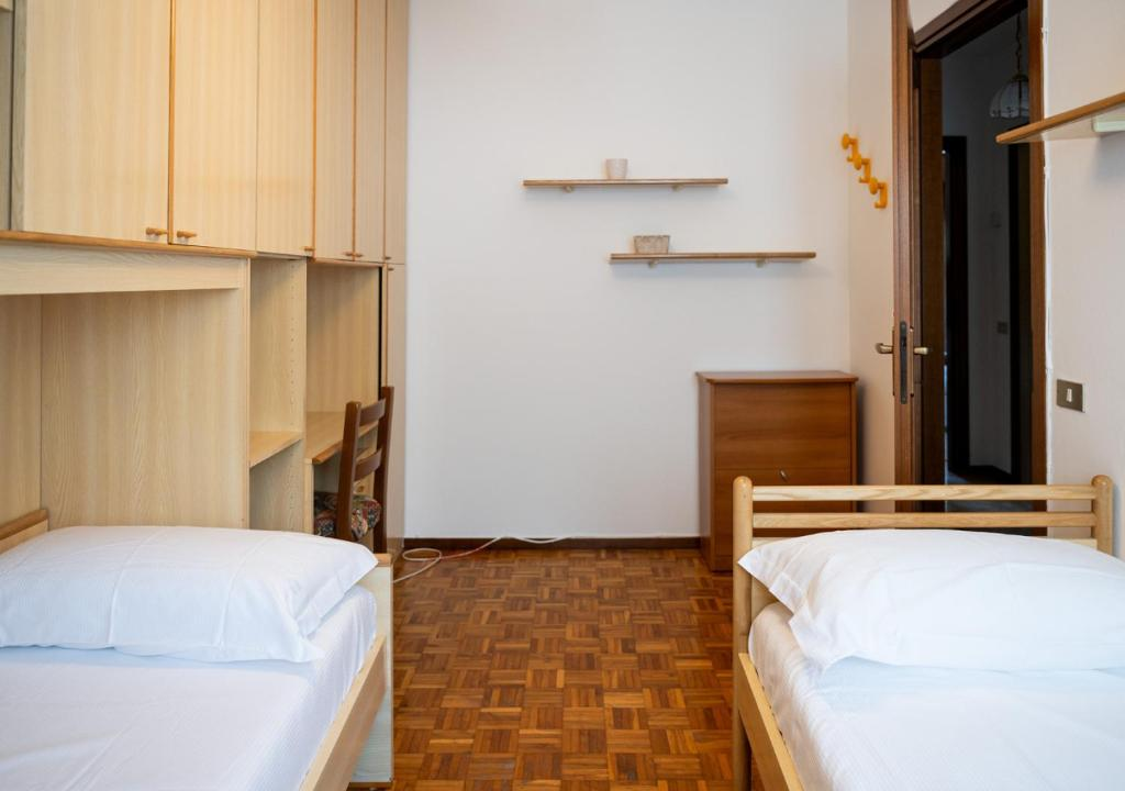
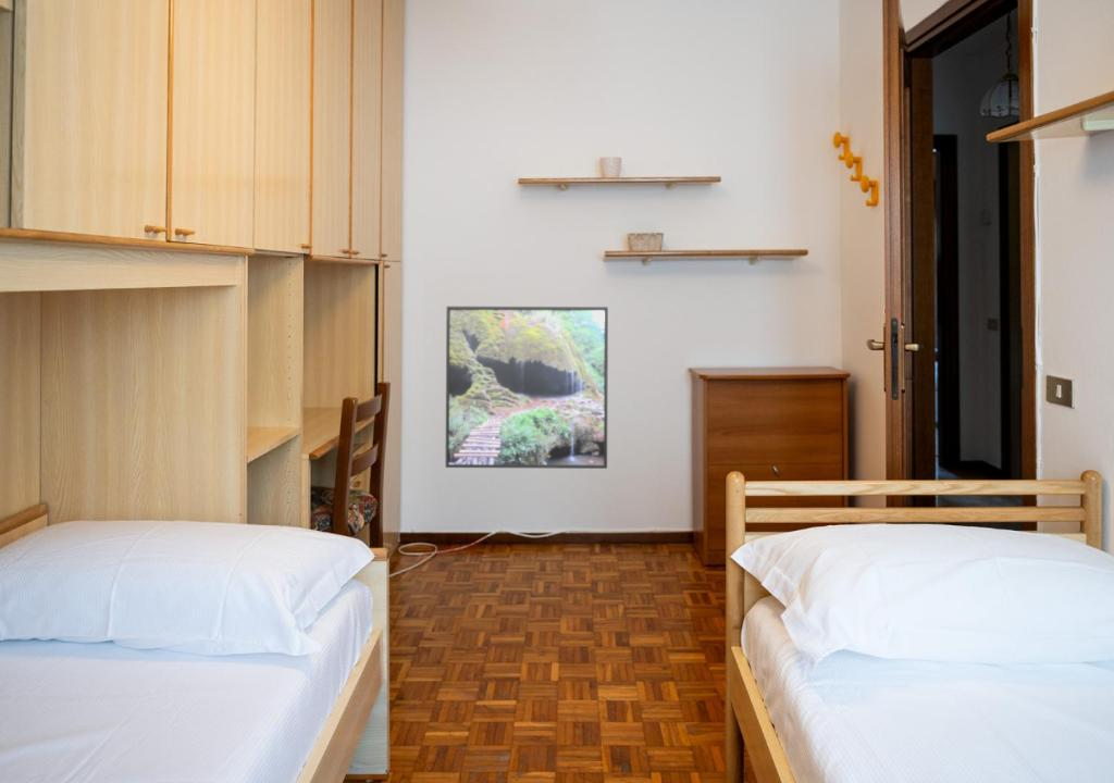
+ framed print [445,306,609,470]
